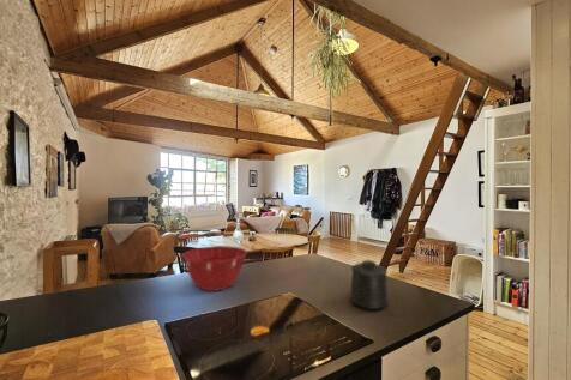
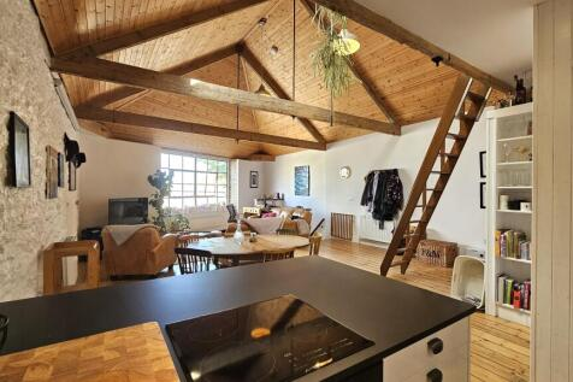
- mixing bowl [181,245,248,292]
- mug [349,259,390,310]
